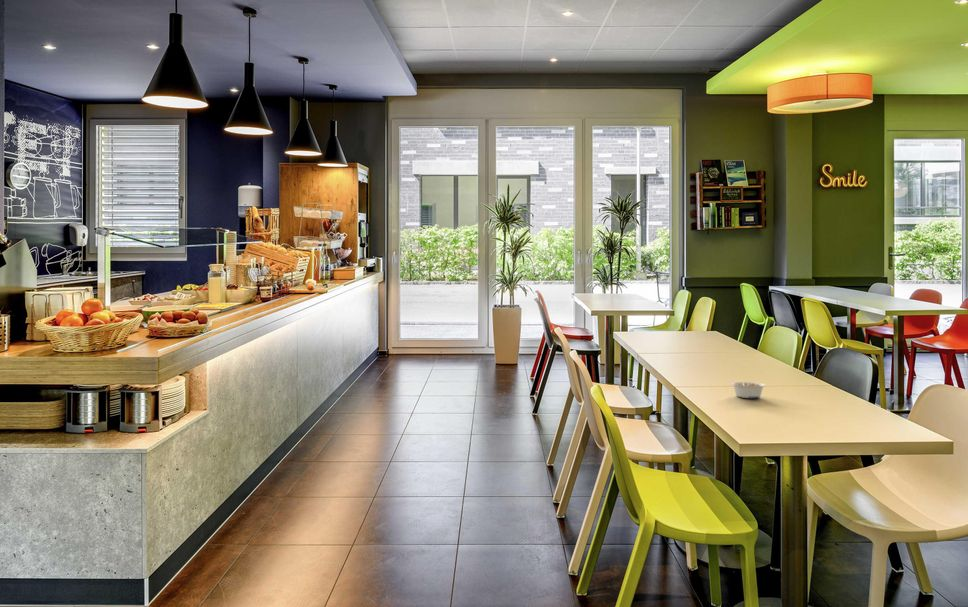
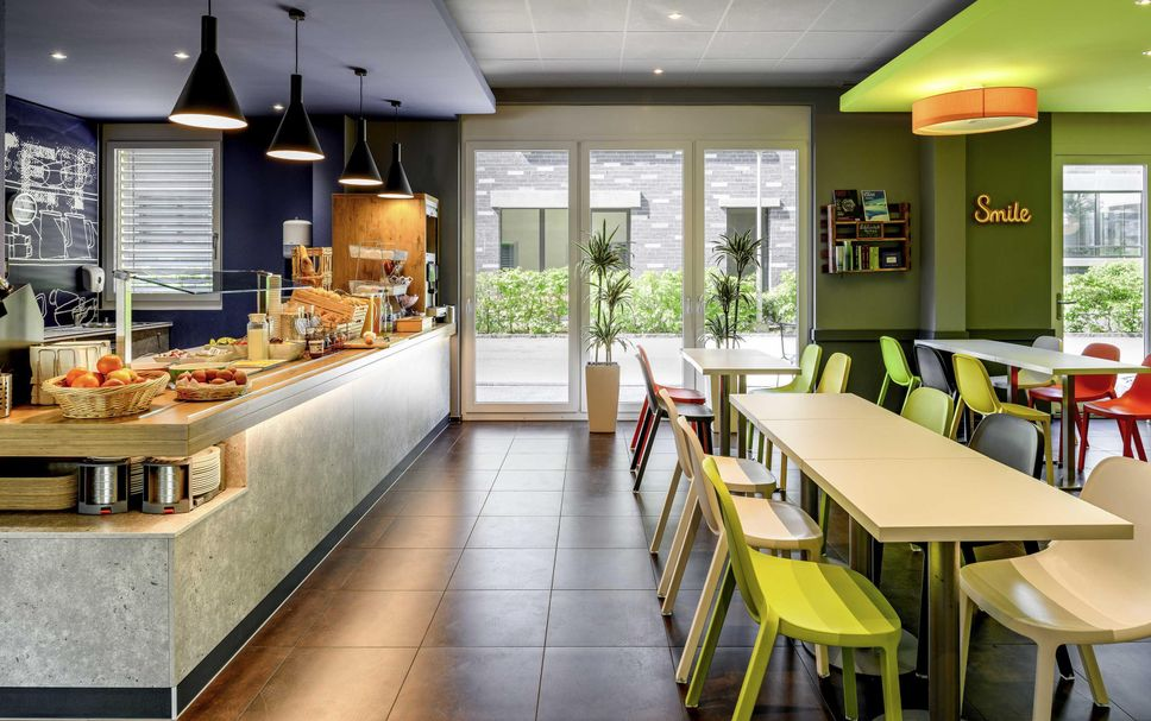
- legume [730,381,766,399]
